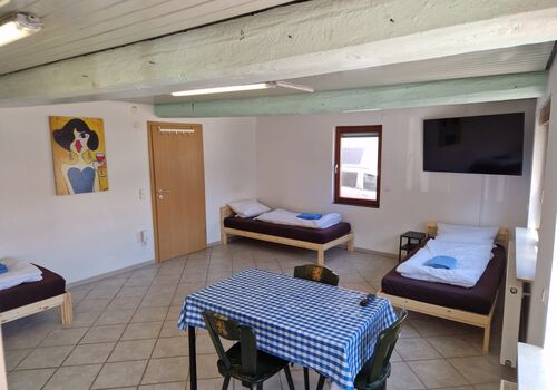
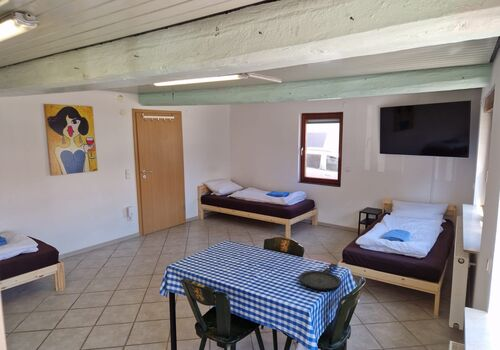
+ plate [298,270,342,291]
